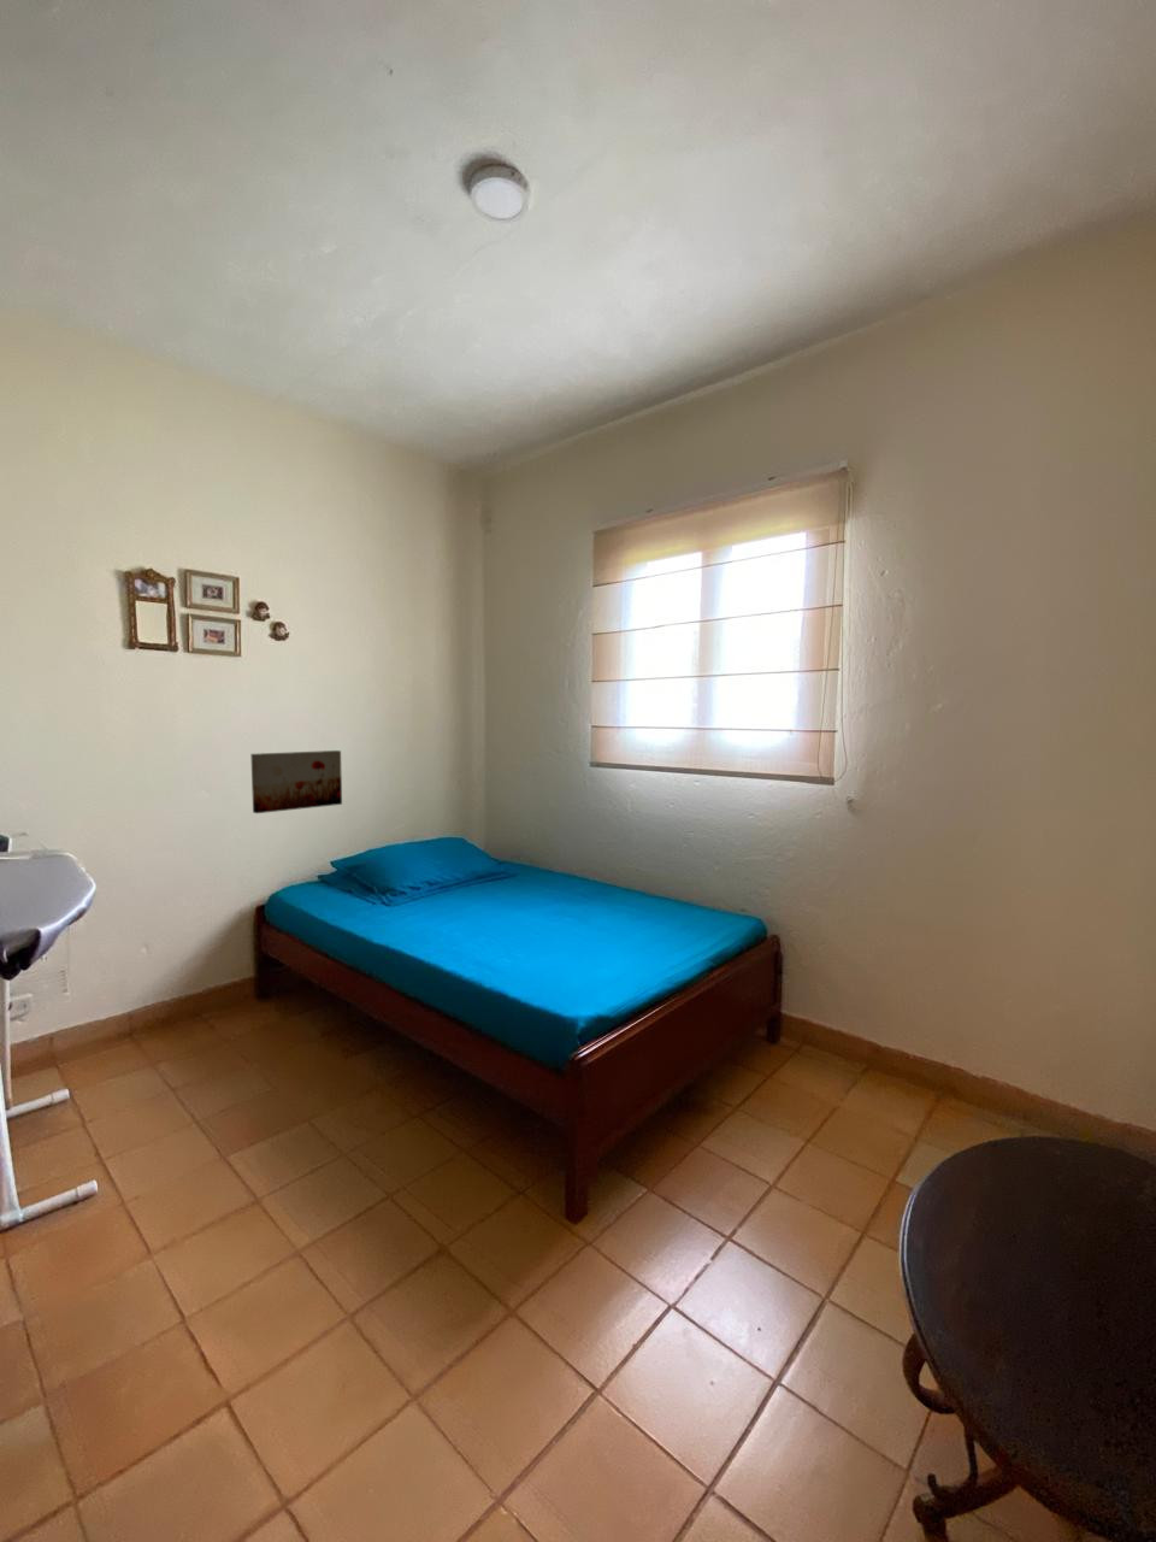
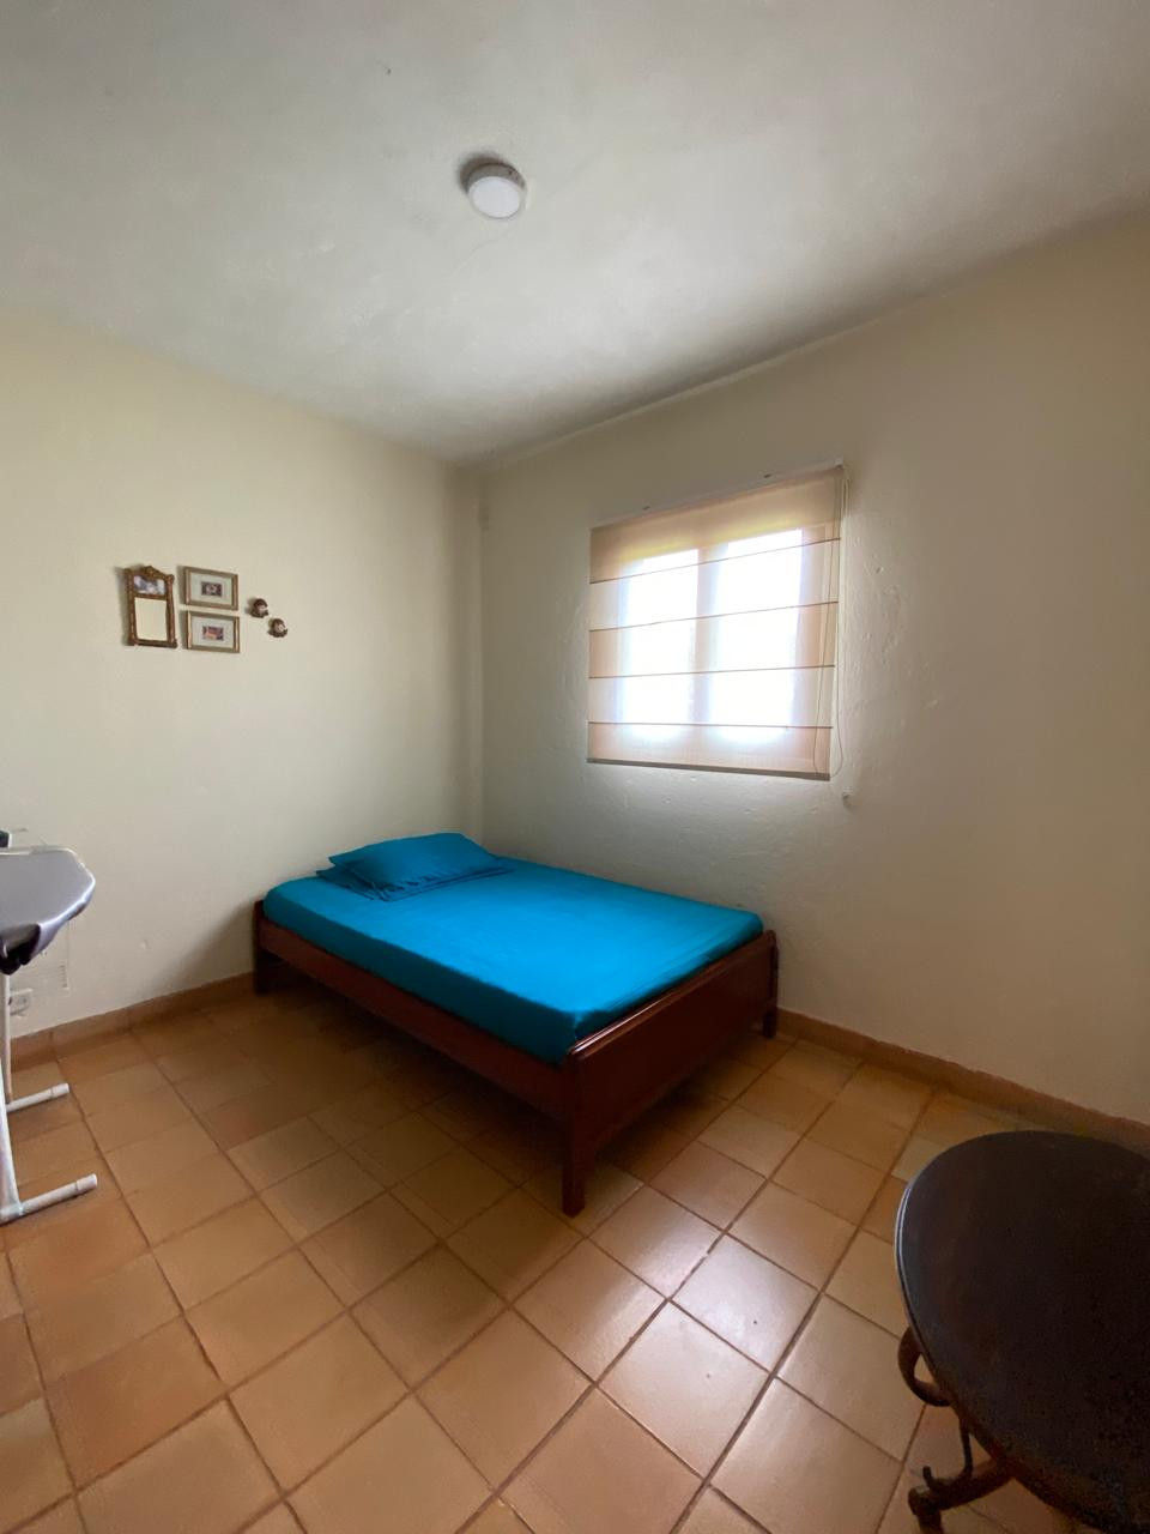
- wall art [249,749,344,815]
